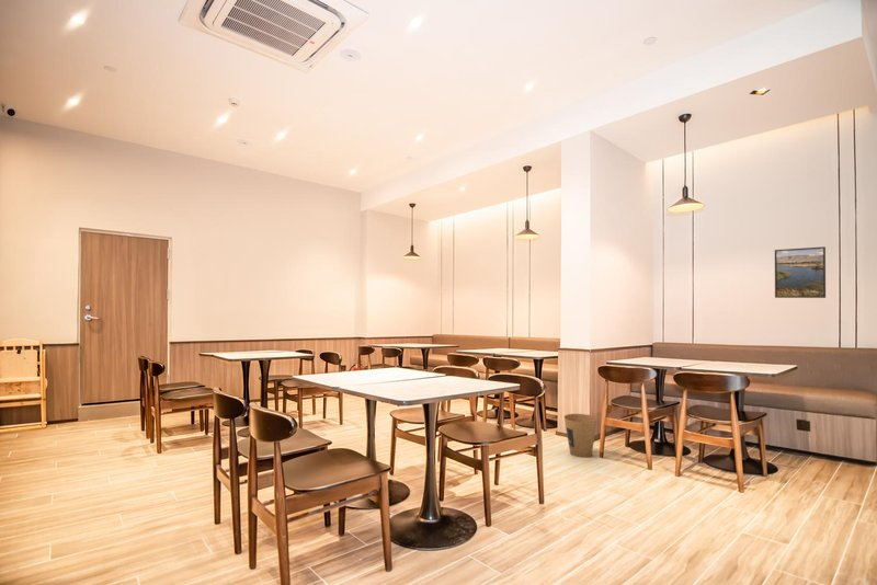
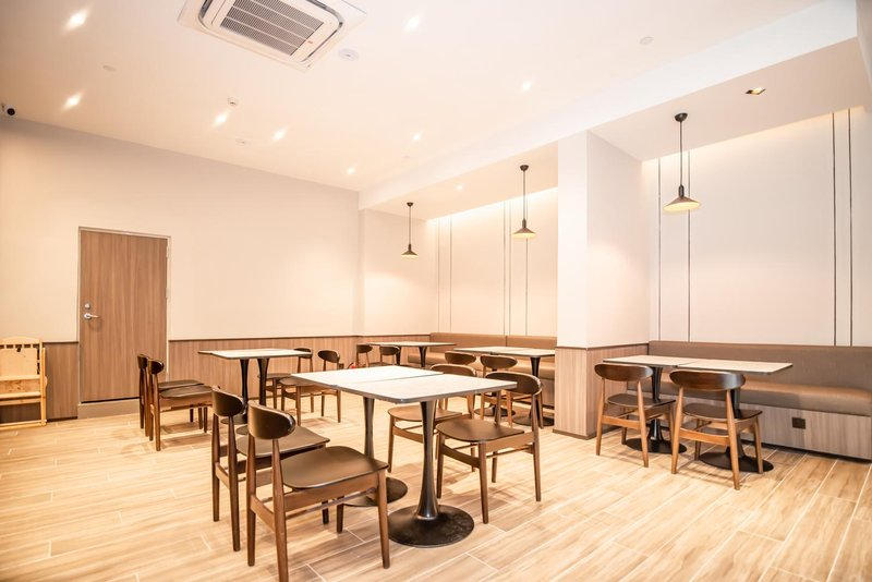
- trash can [563,413,599,458]
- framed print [774,245,827,299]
